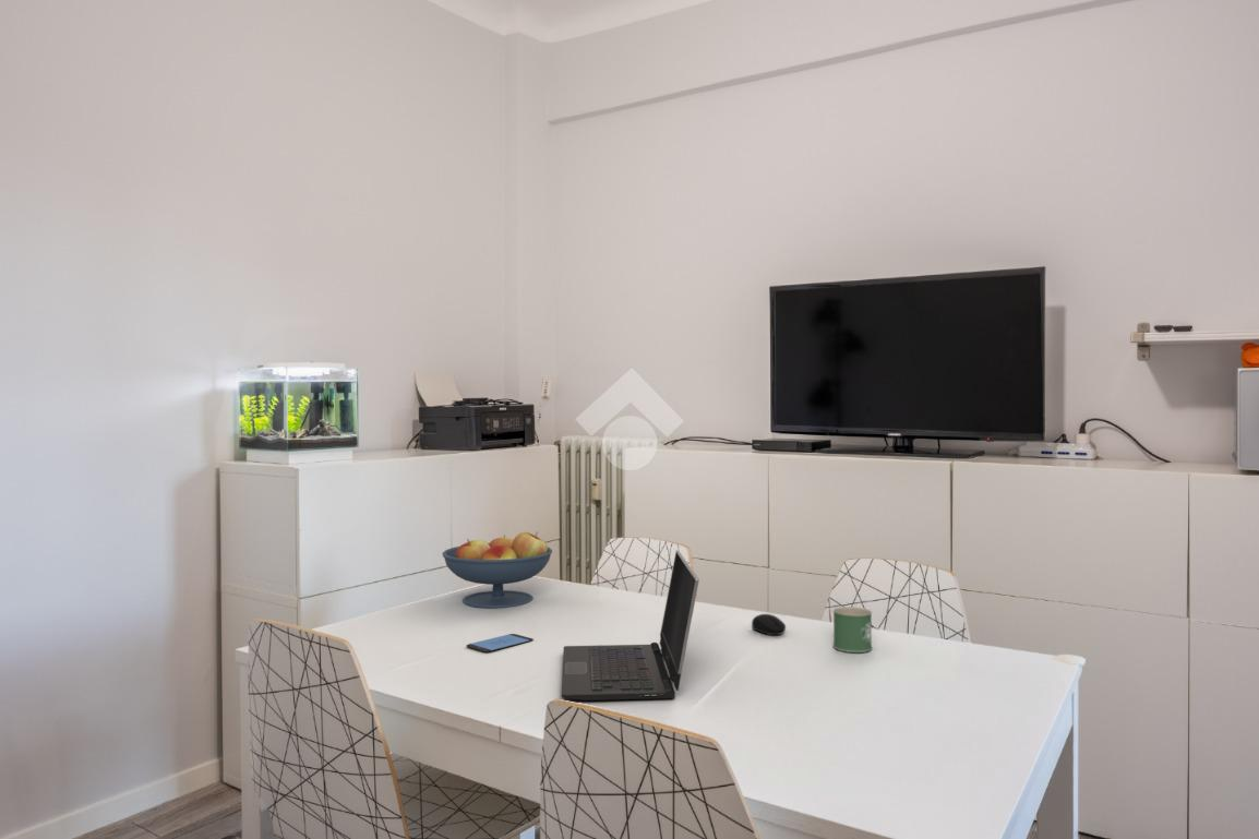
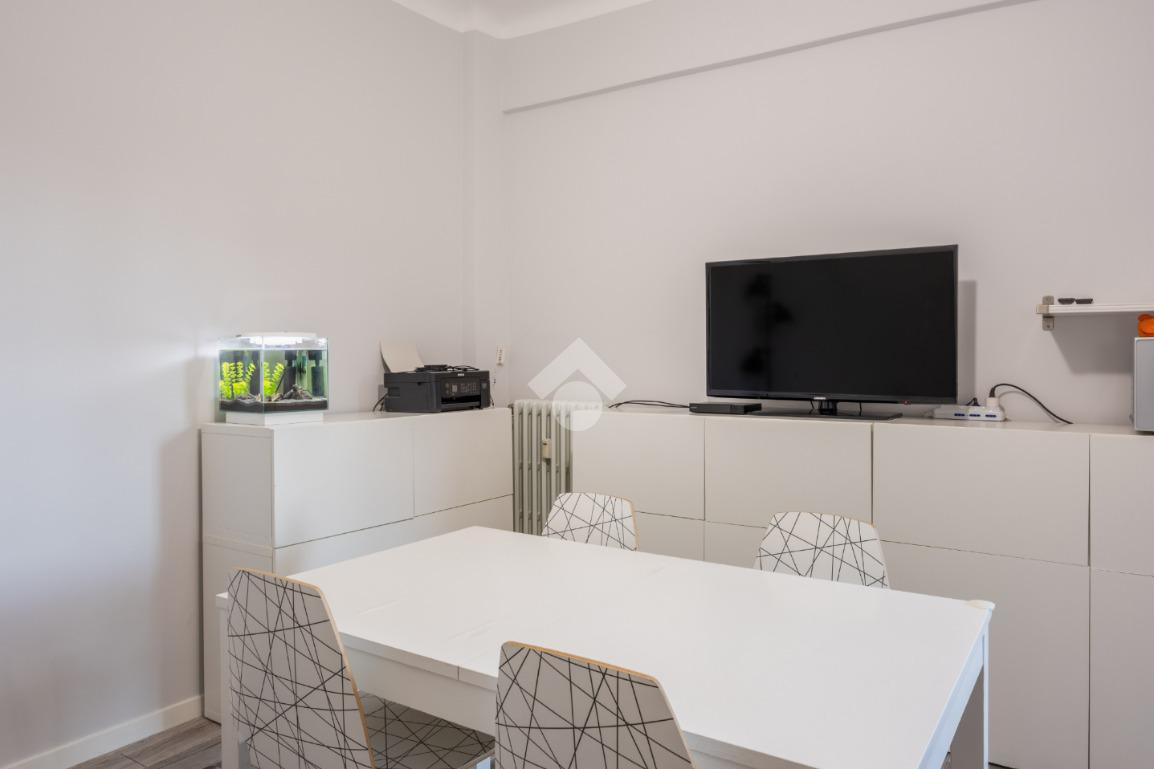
- computer mouse [751,613,787,636]
- fruit bowl [442,530,553,610]
- smartphone [466,633,535,654]
- laptop computer [560,549,700,702]
- mug [832,606,873,654]
